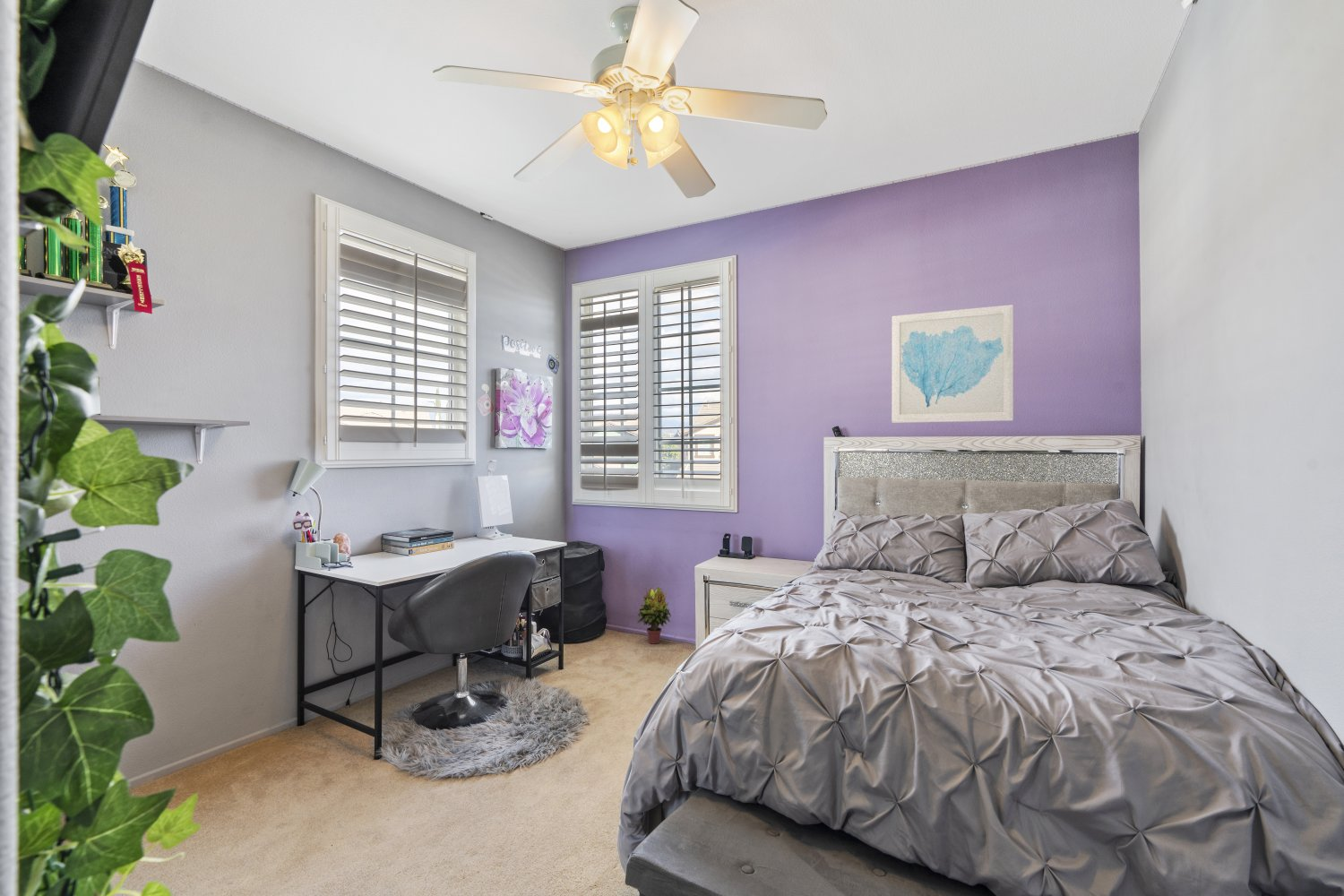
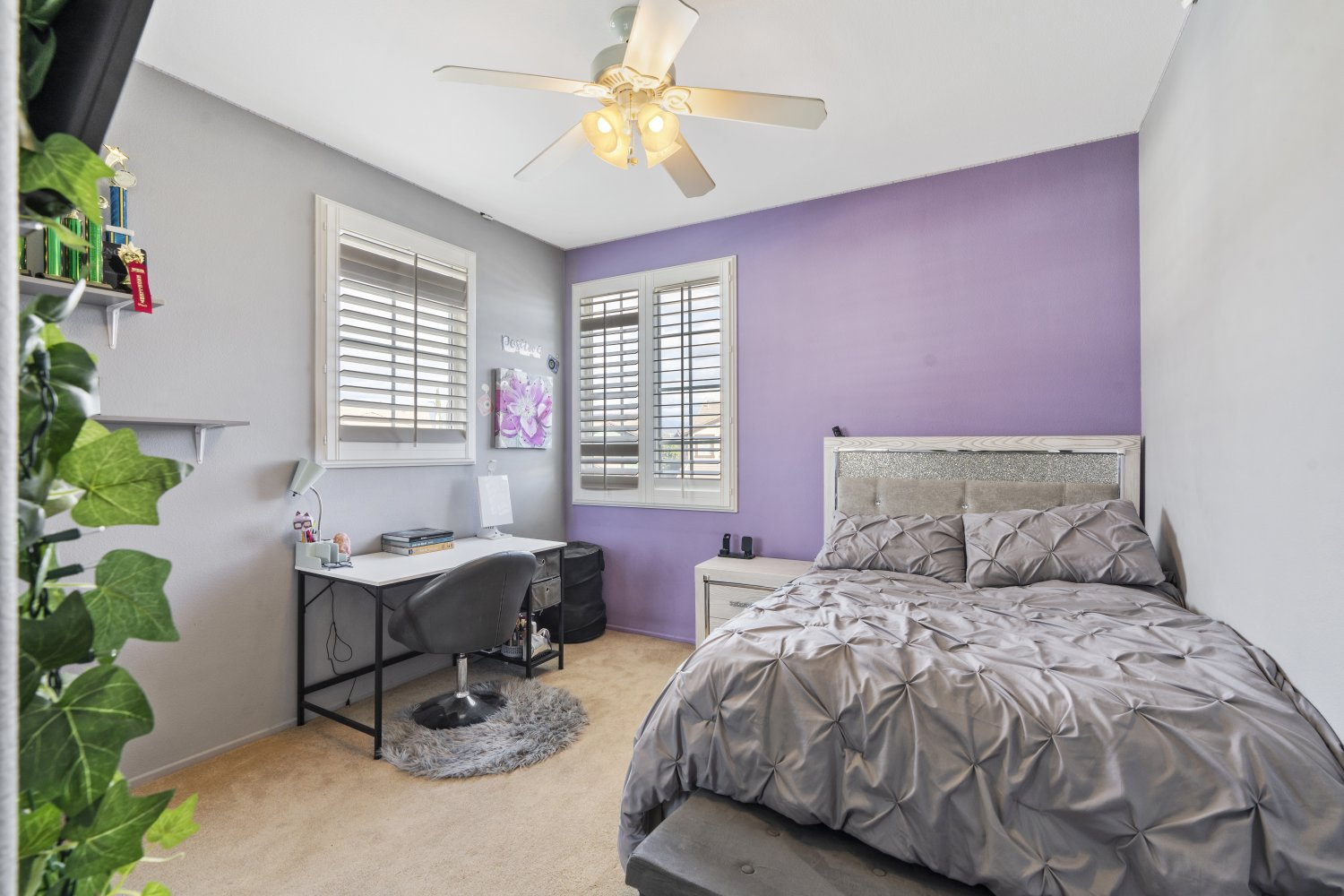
- potted plant [637,587,672,645]
- wall art [891,304,1014,424]
